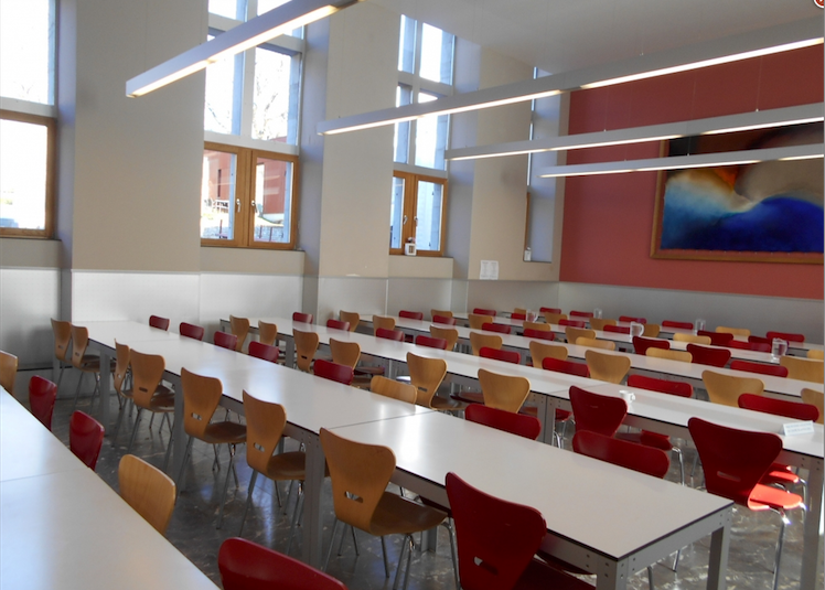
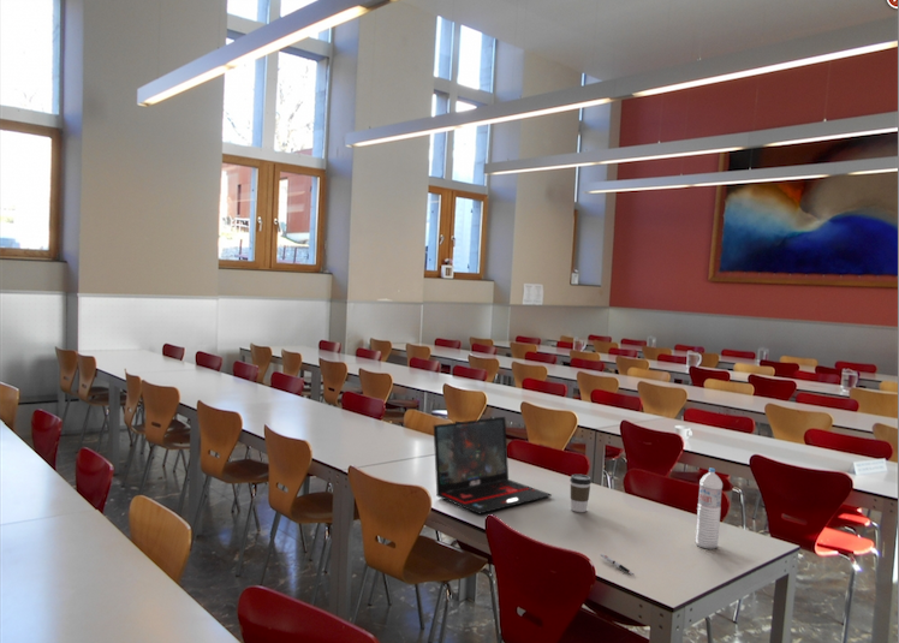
+ pen [600,553,635,576]
+ water bottle [695,466,724,550]
+ coffee cup [568,474,593,513]
+ laptop [433,416,553,516]
